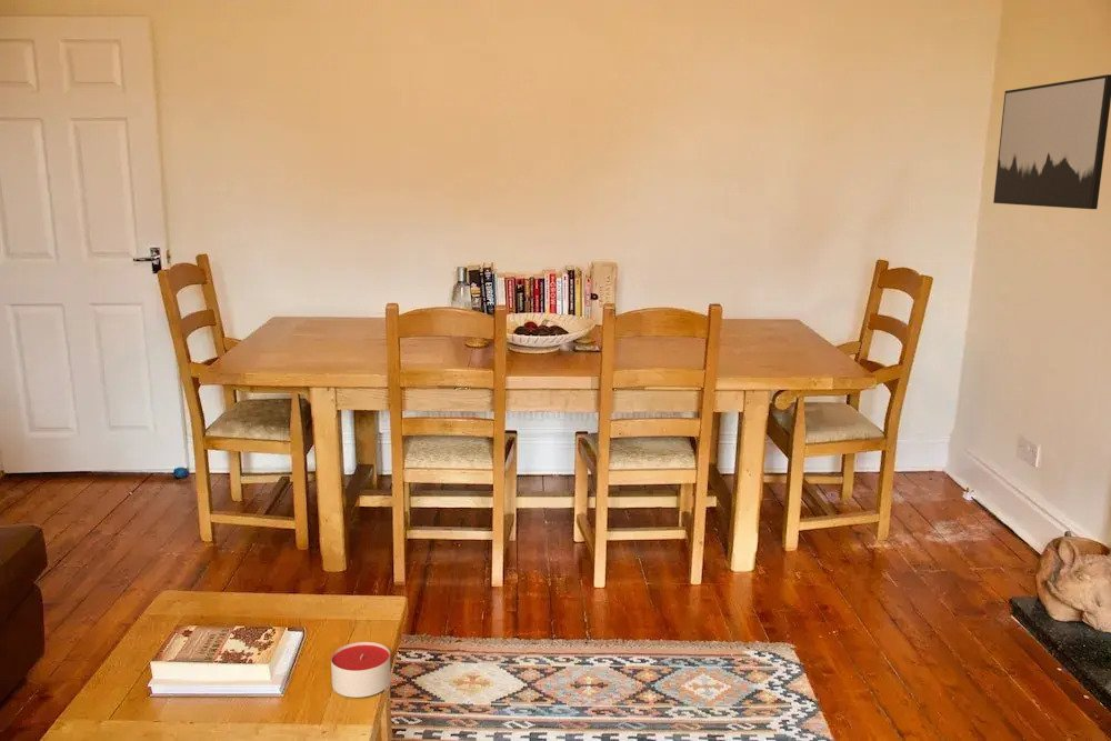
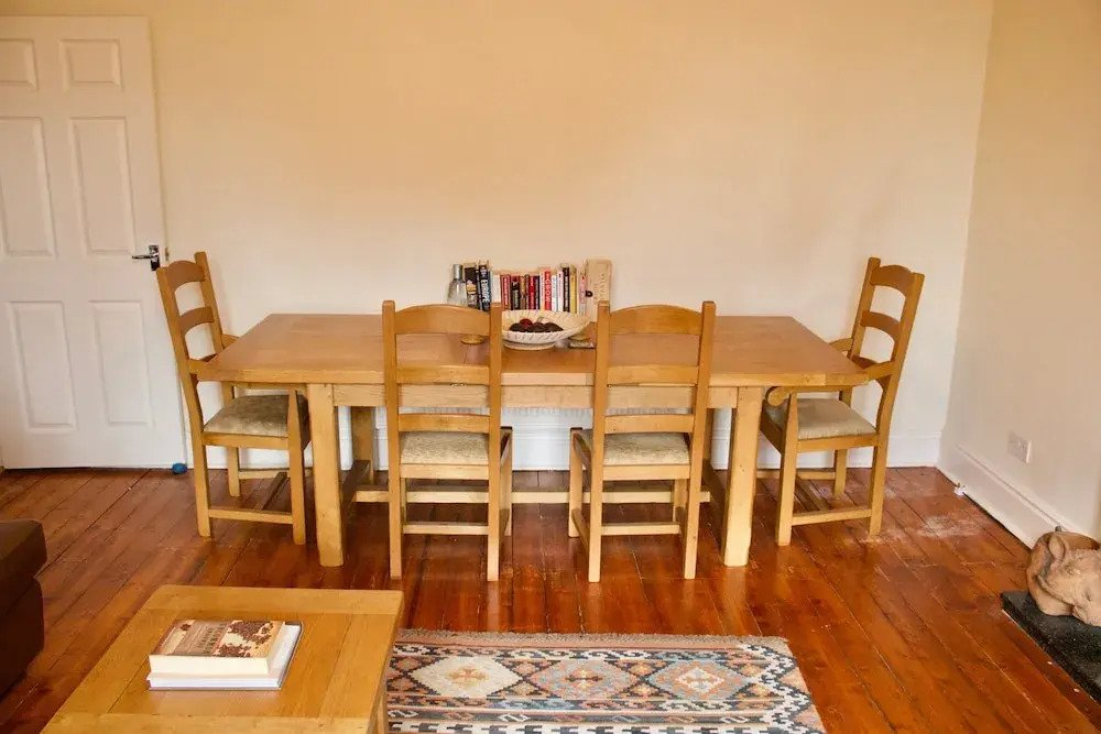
- wall art [992,73,1111,210]
- candle [330,641,392,699]
